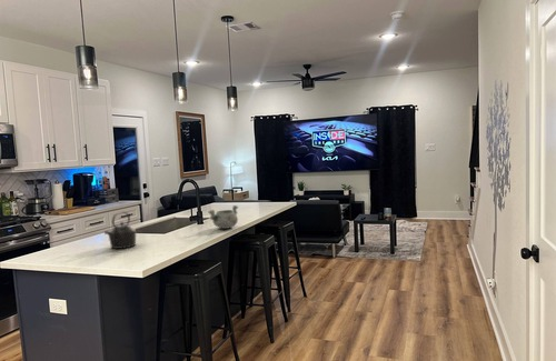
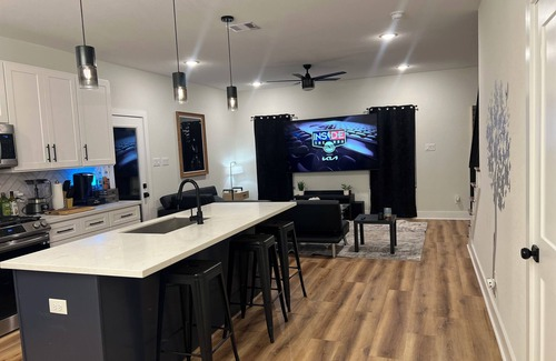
- kettle [103,211,137,250]
- decorative bowl [207,204,239,230]
